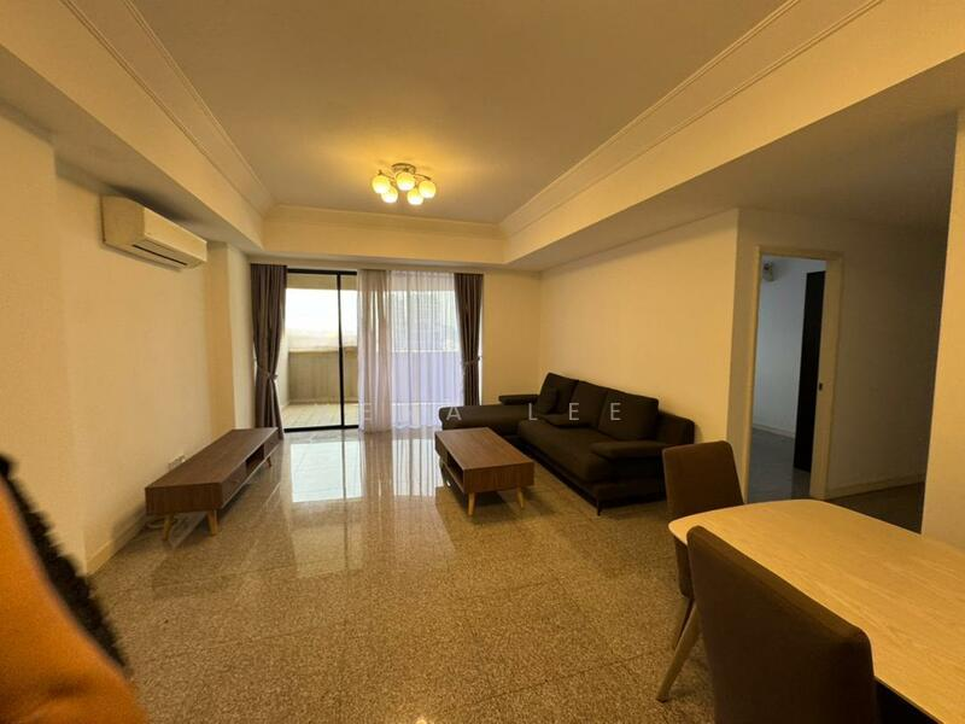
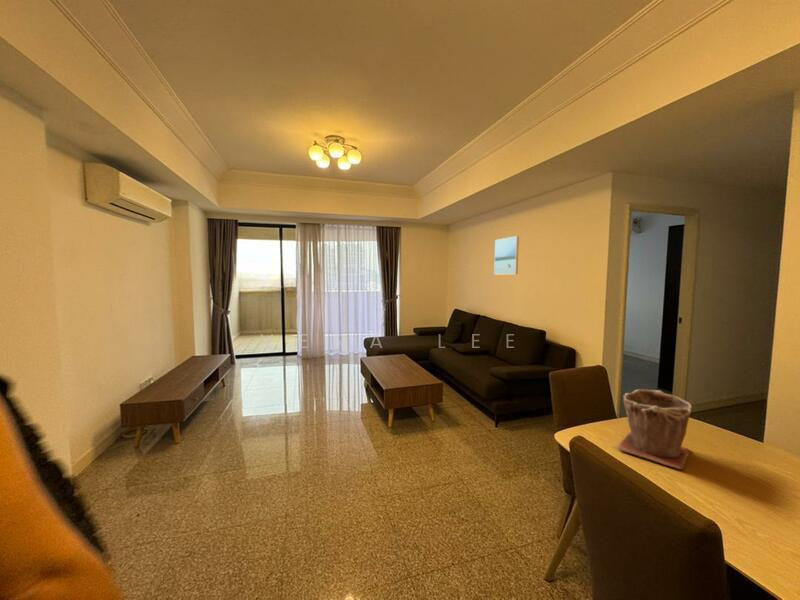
+ plant pot [615,388,693,471]
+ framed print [493,235,520,275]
